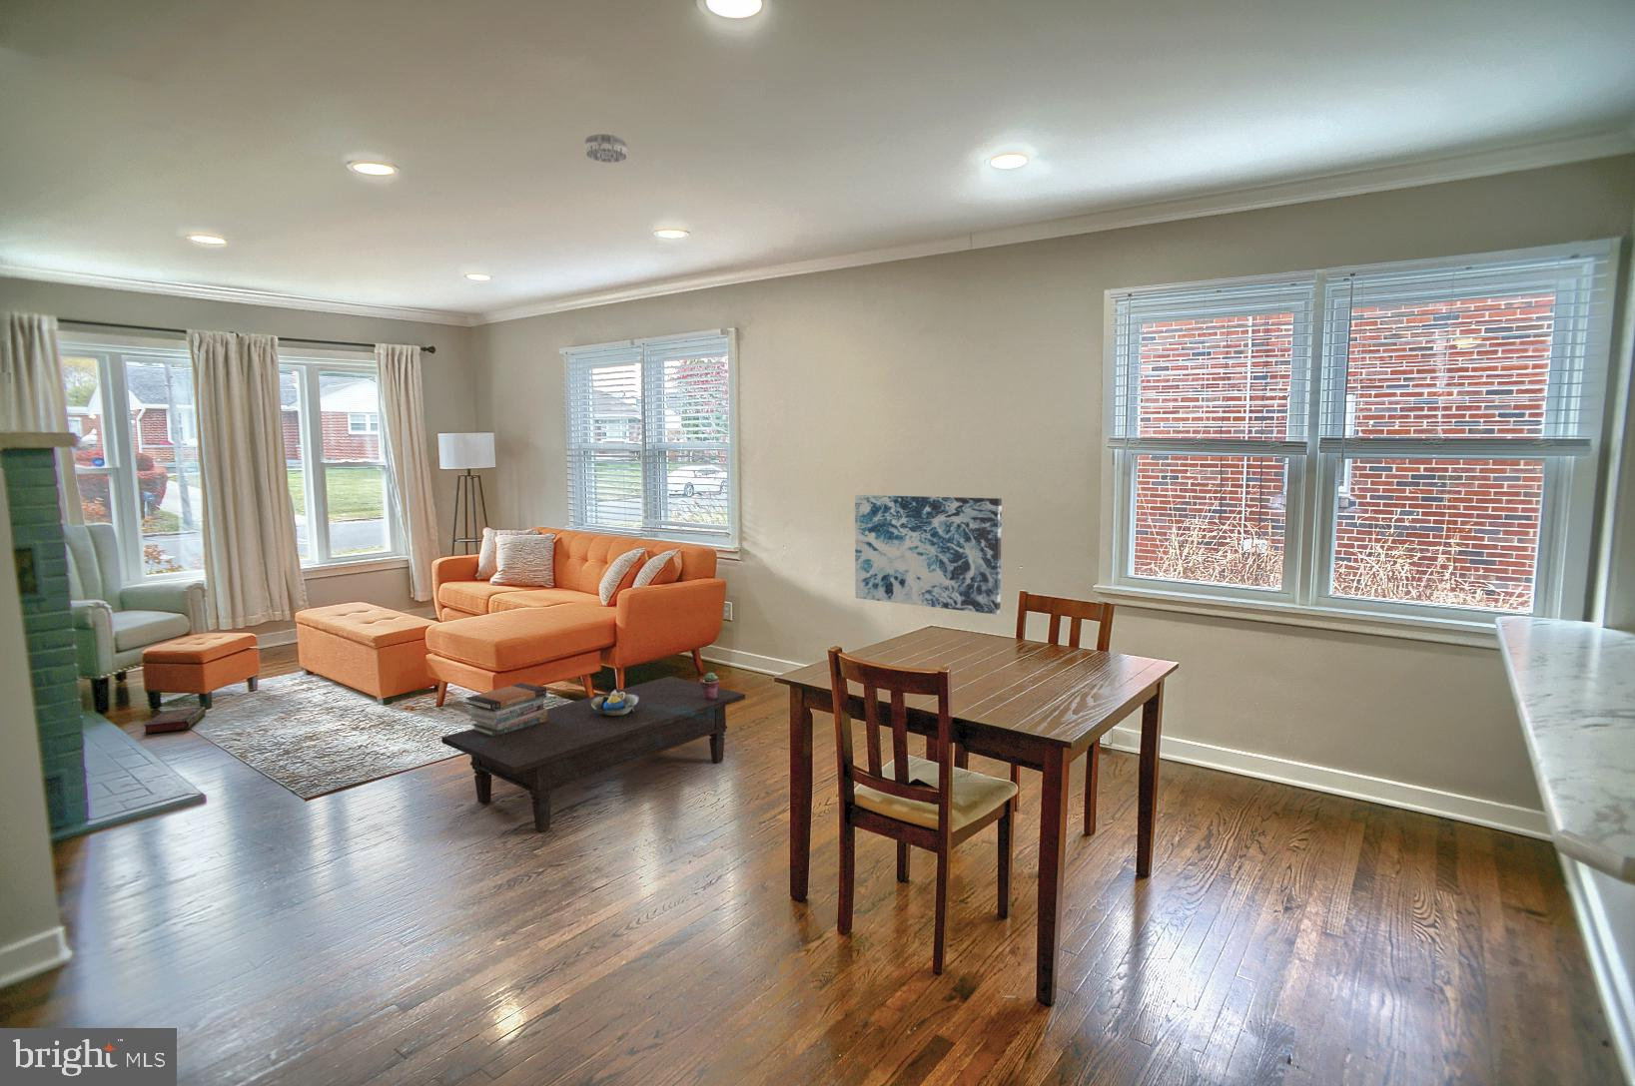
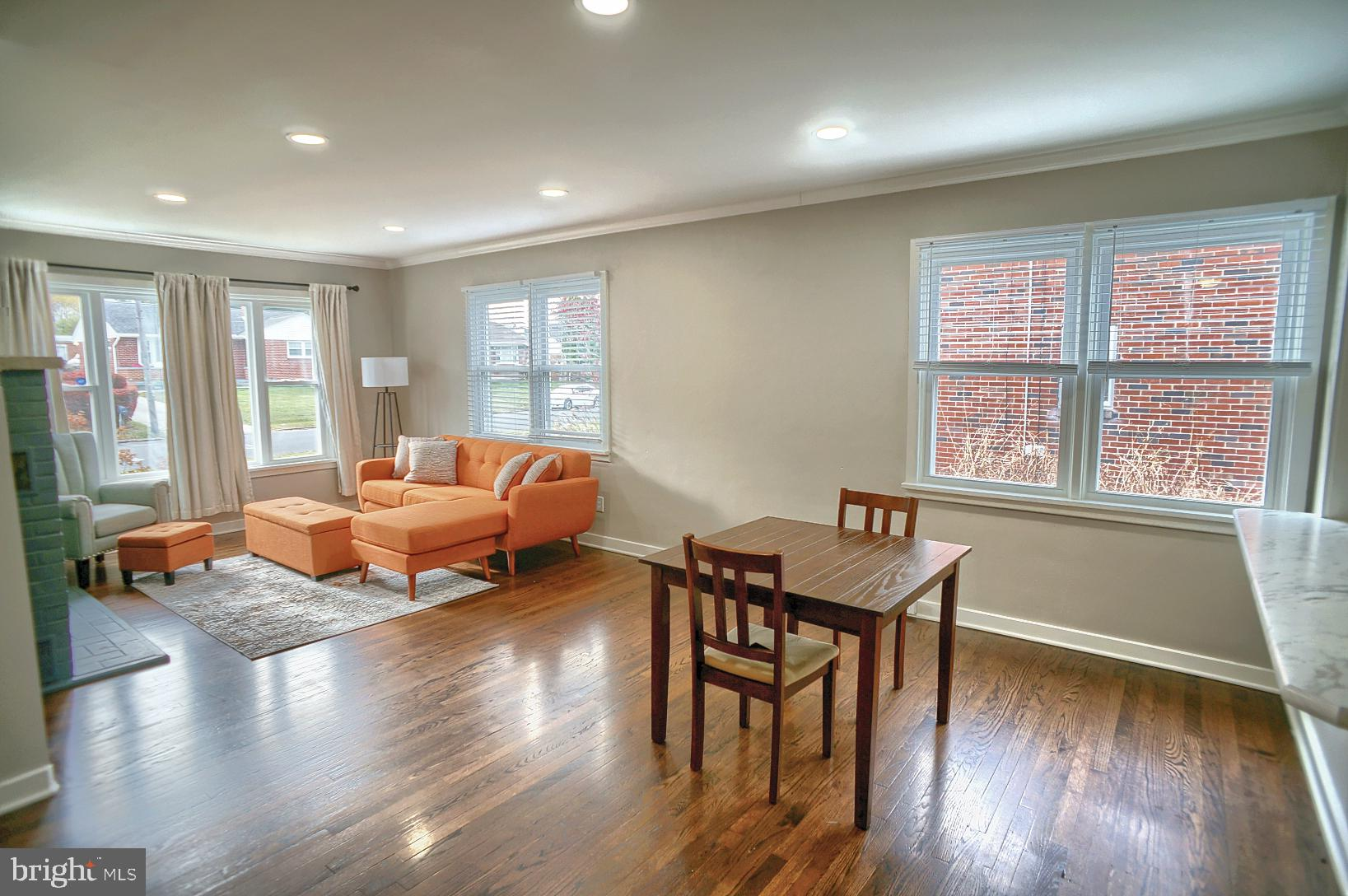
- wall art [854,495,1003,616]
- book [143,705,206,735]
- potted succulent [699,671,722,699]
- book stack [465,681,548,737]
- decorative bowl [591,688,639,715]
- smoke detector [585,133,628,164]
- coffee table [440,676,746,833]
